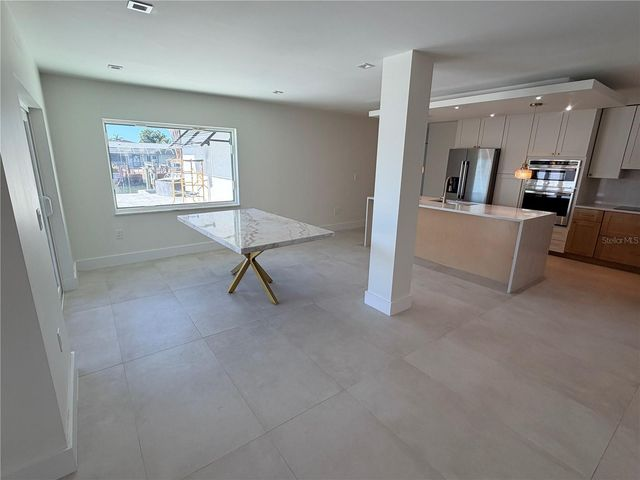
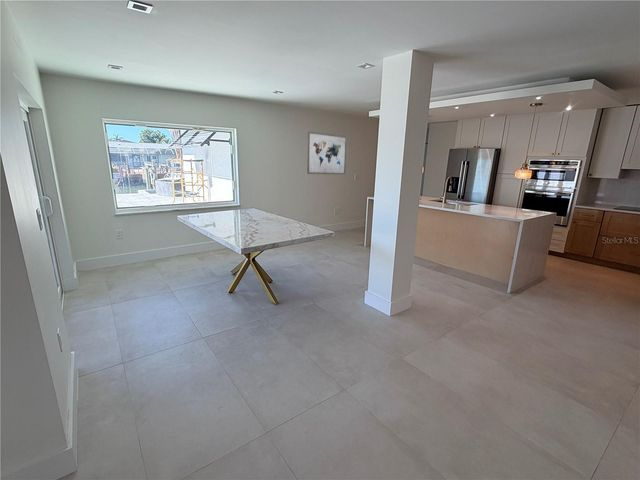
+ wall art [306,130,348,176]
